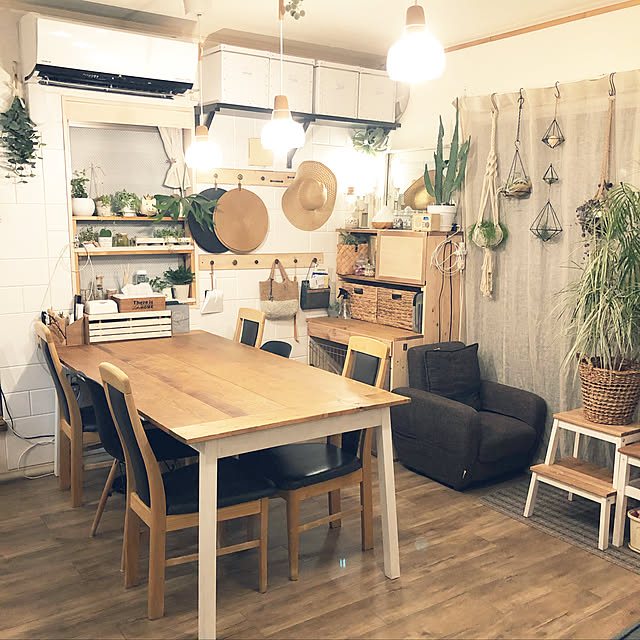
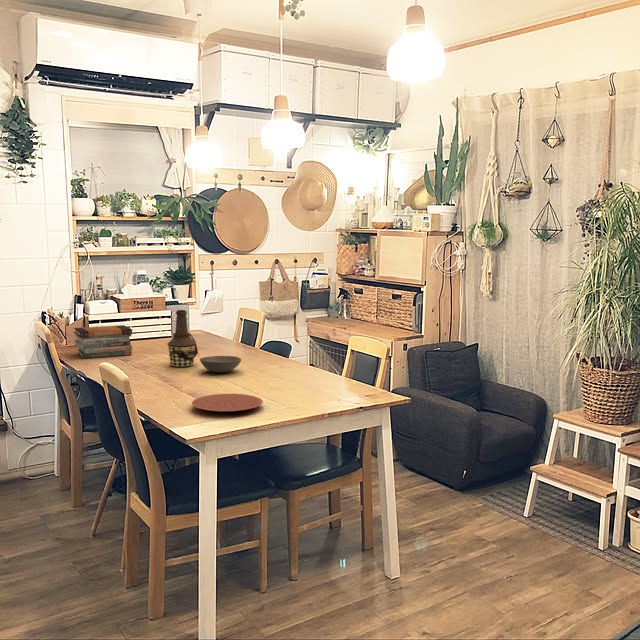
+ plate [191,393,264,412]
+ soup bowl [199,355,242,374]
+ bottle [167,309,200,368]
+ book stack [73,324,133,359]
